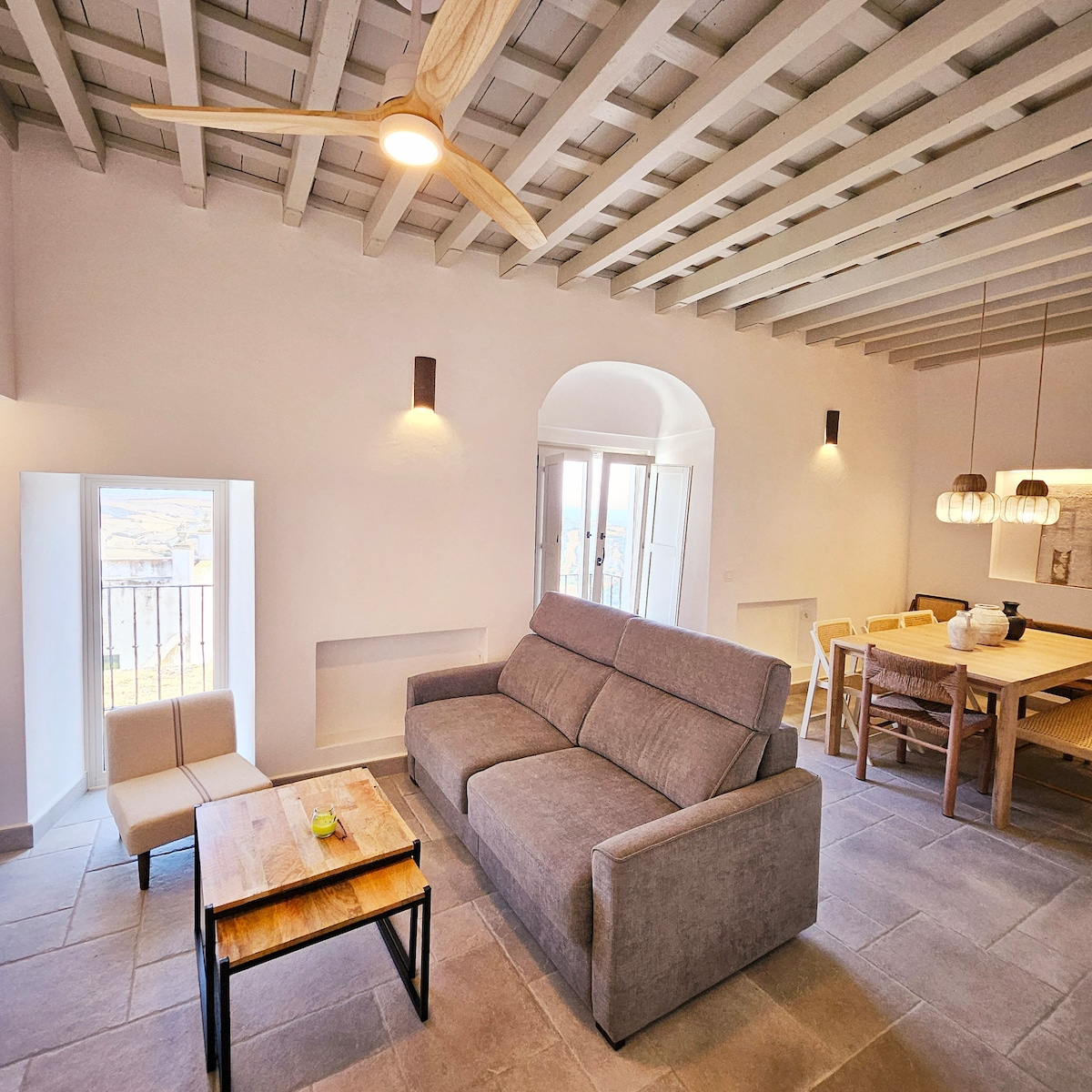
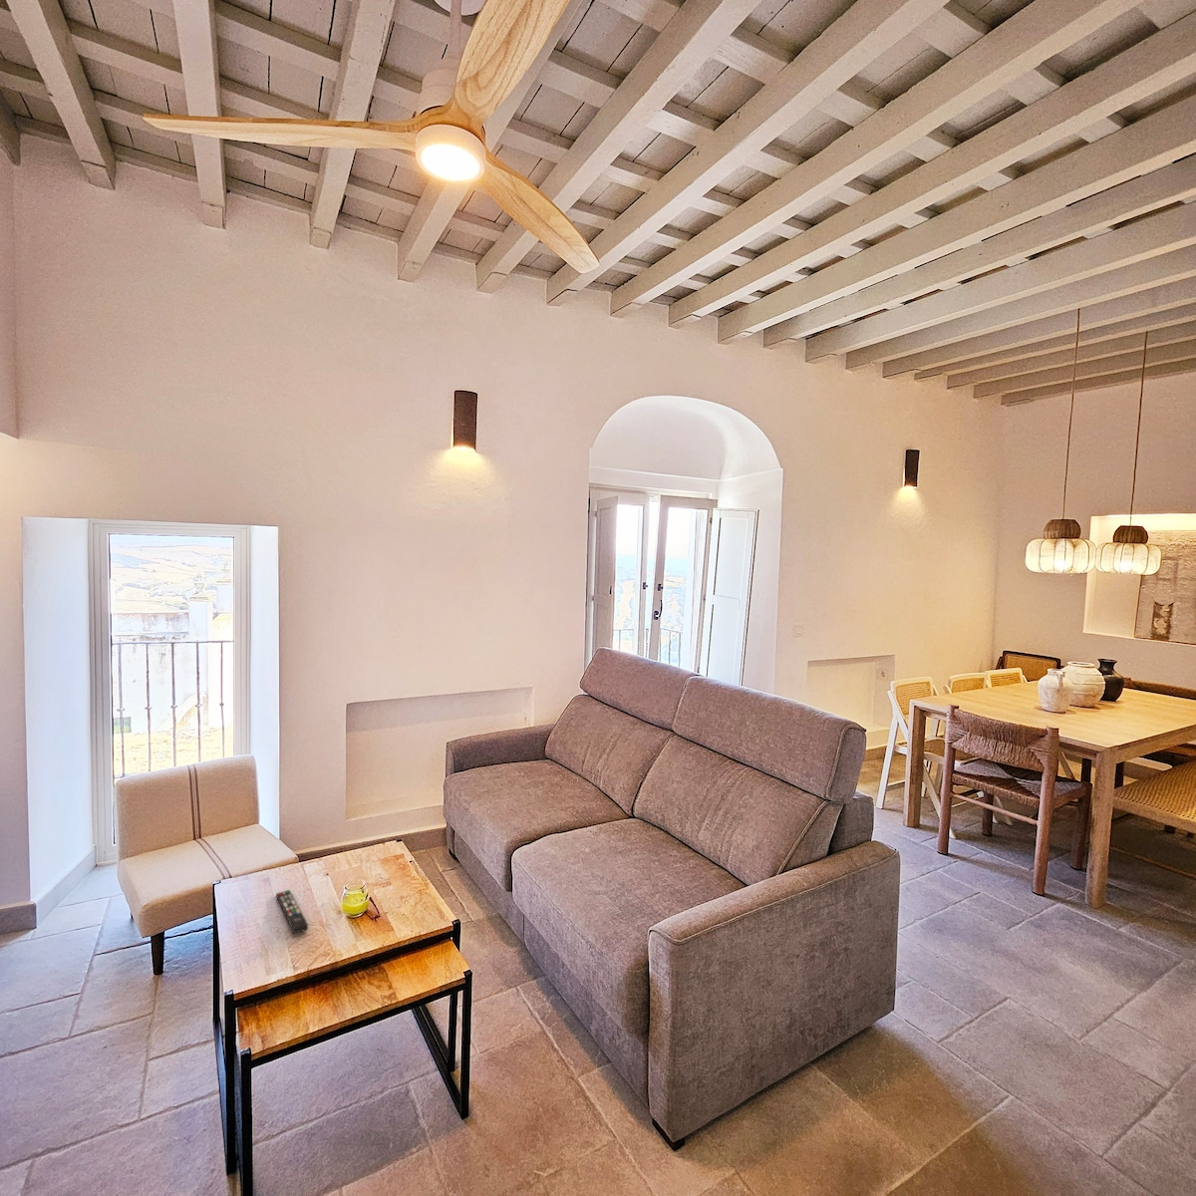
+ remote control [275,889,309,935]
